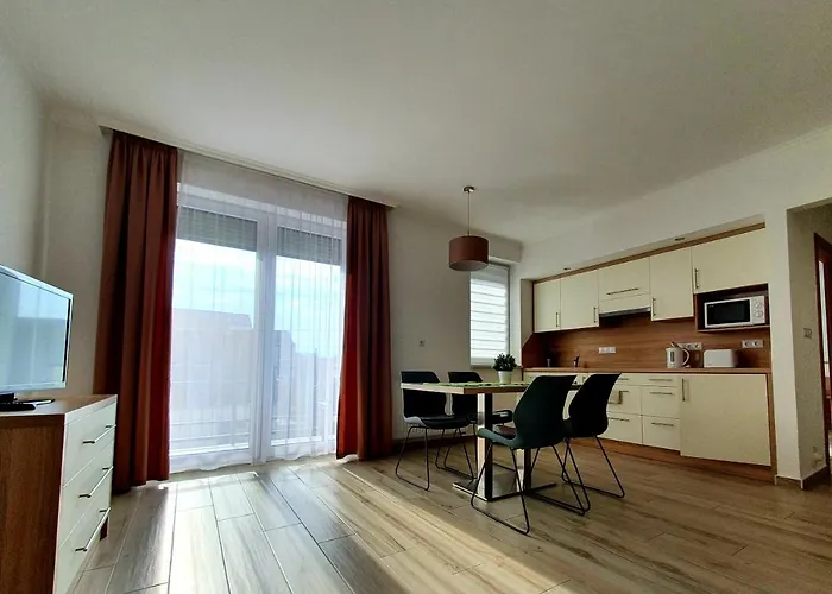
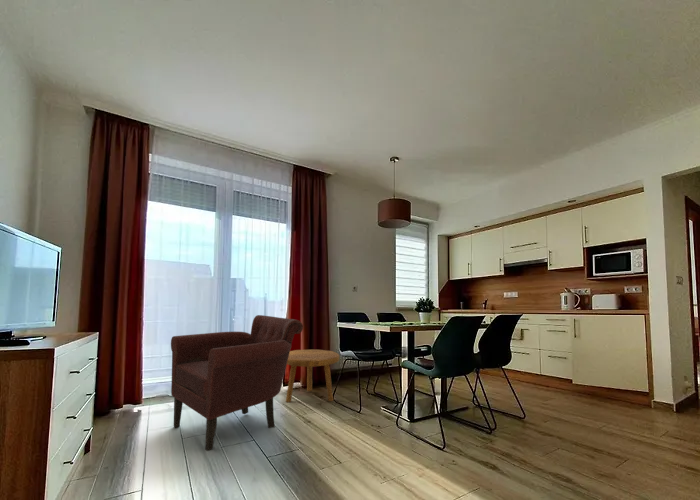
+ leather [170,314,304,452]
+ footstool [285,349,340,403]
